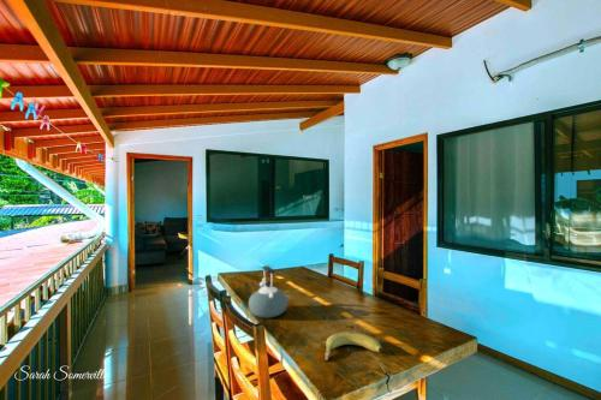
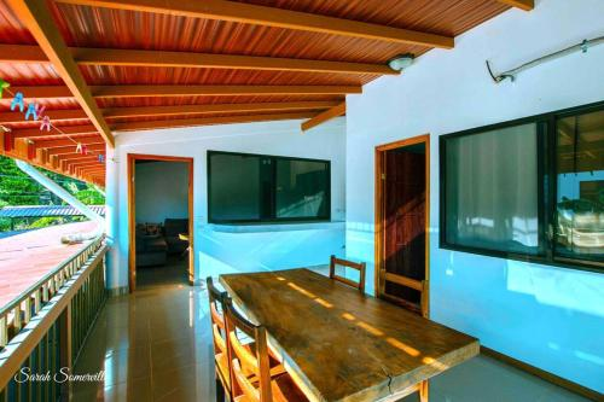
- kettle [248,264,288,318]
- banana [323,330,383,362]
